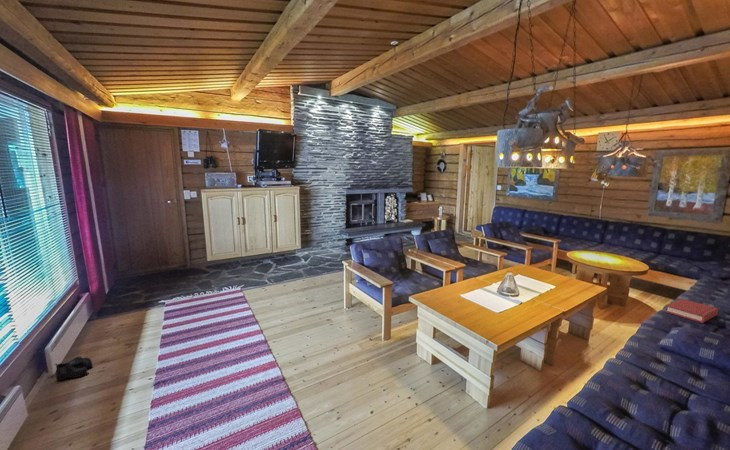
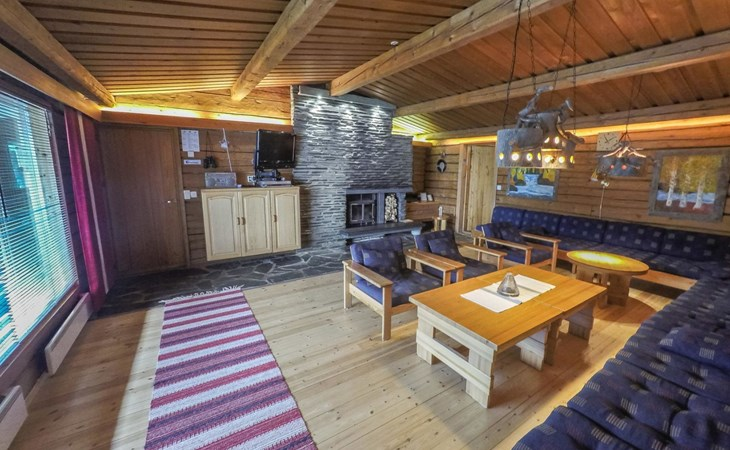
- hardback book [665,298,719,324]
- boots [54,355,93,381]
